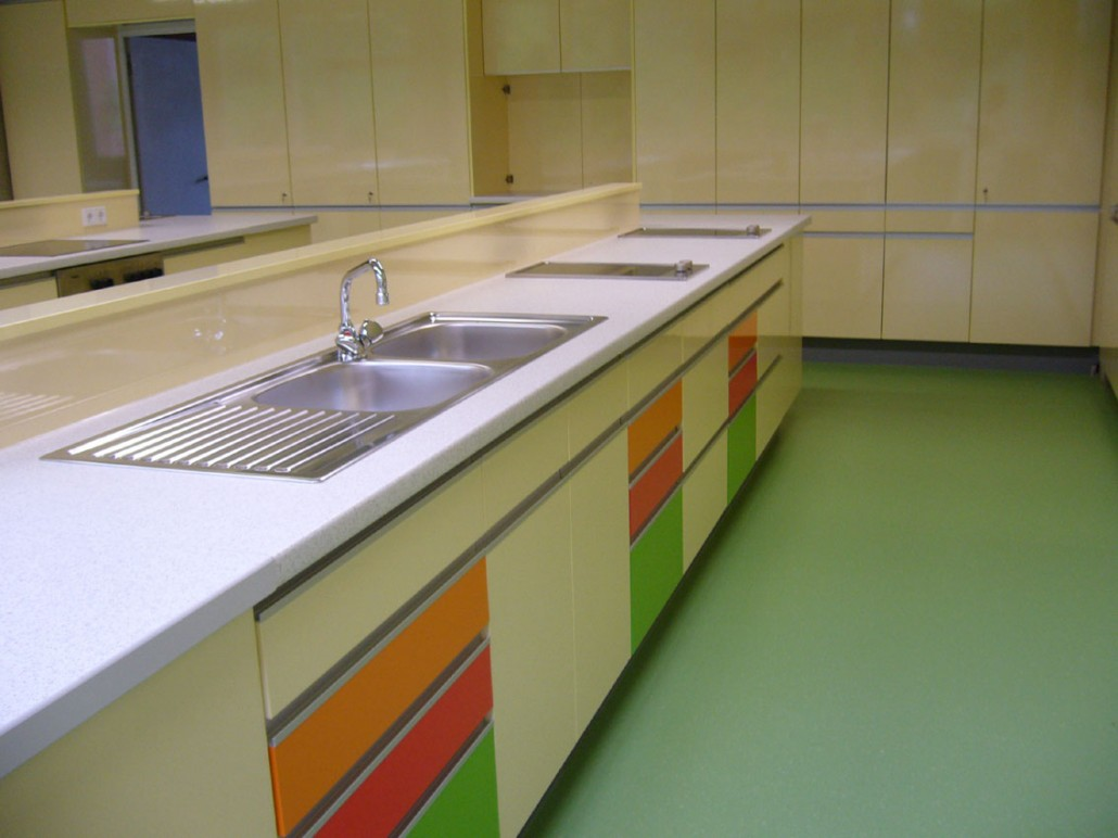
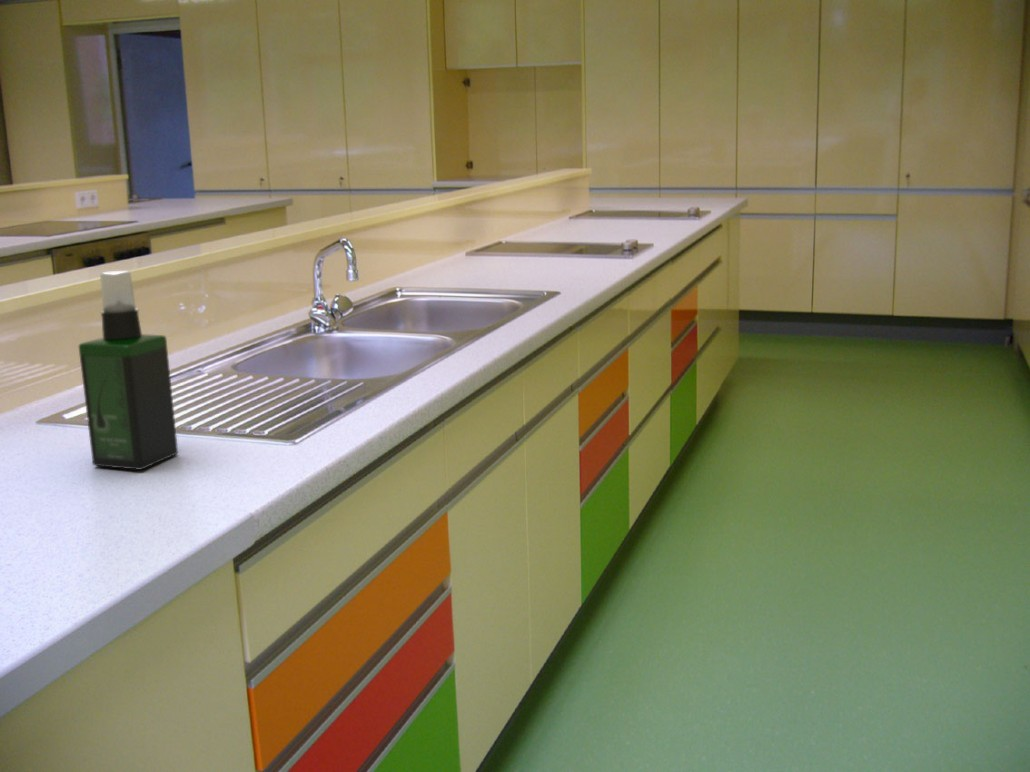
+ spray bottle [78,270,179,471]
